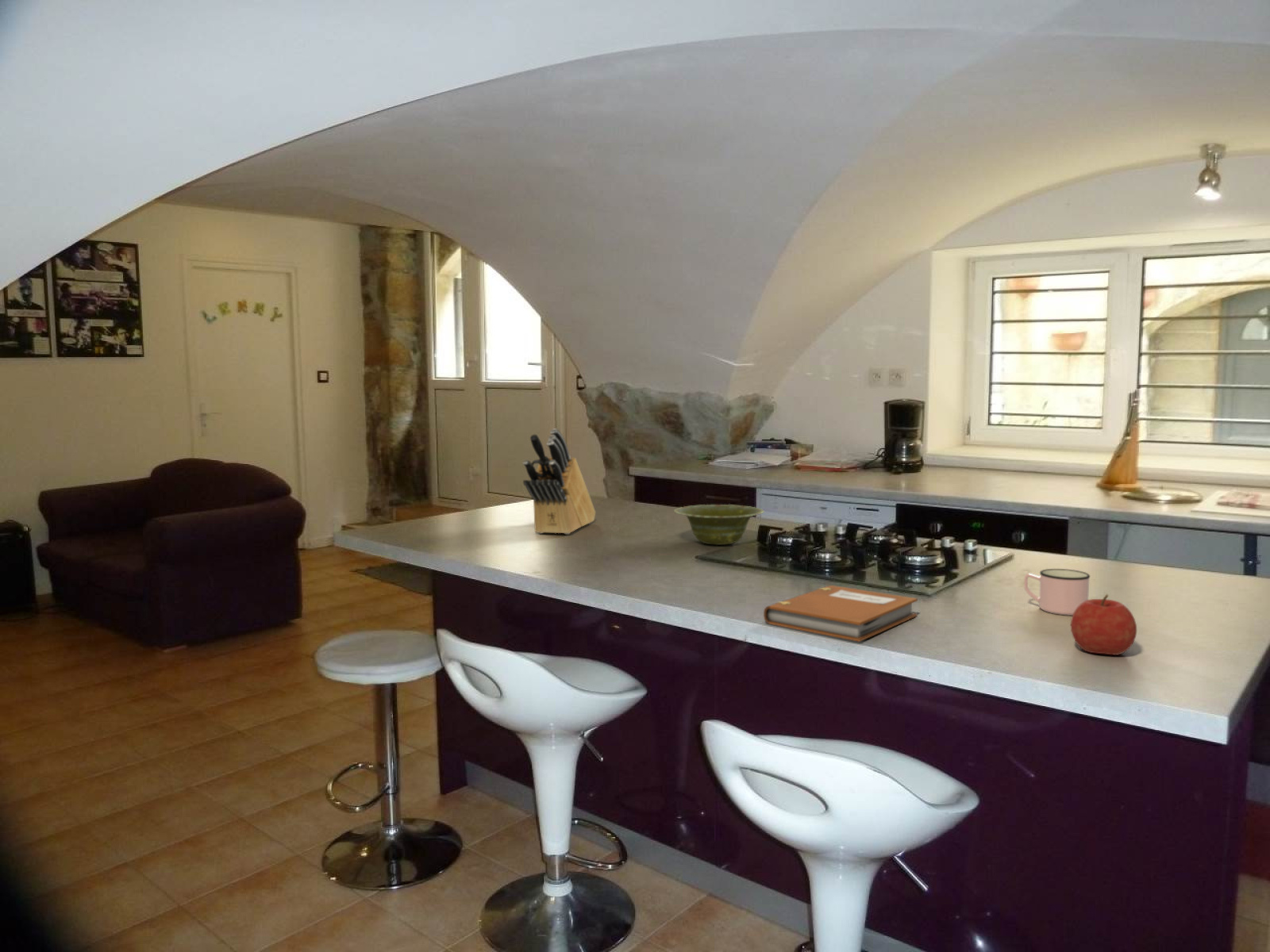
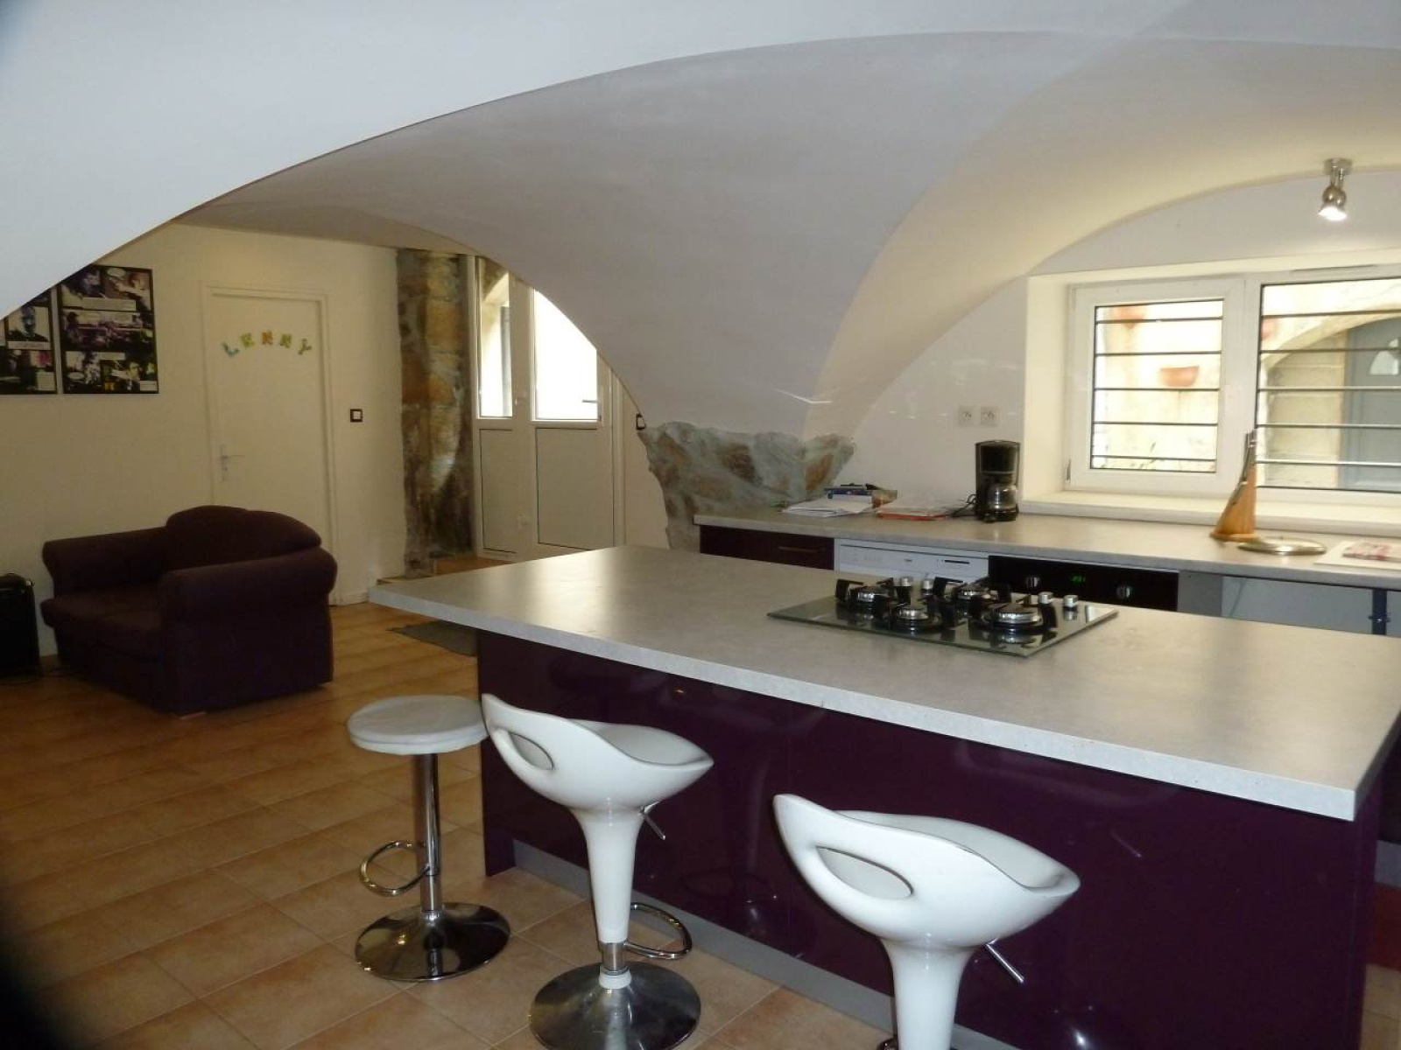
- mug [1023,568,1091,616]
- dish [673,504,765,546]
- notebook [763,585,918,643]
- fruit [1070,593,1137,656]
- knife block [522,428,596,535]
